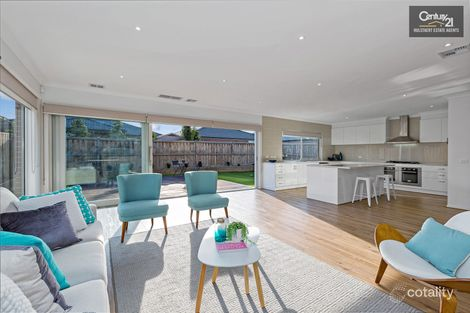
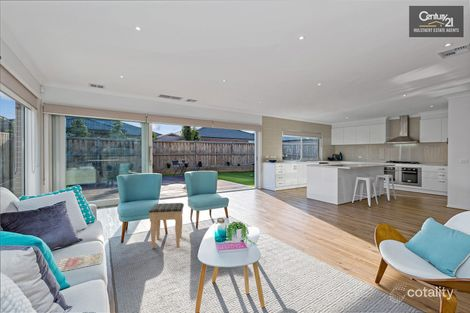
+ footstool [148,202,185,250]
+ magazine [56,251,104,272]
